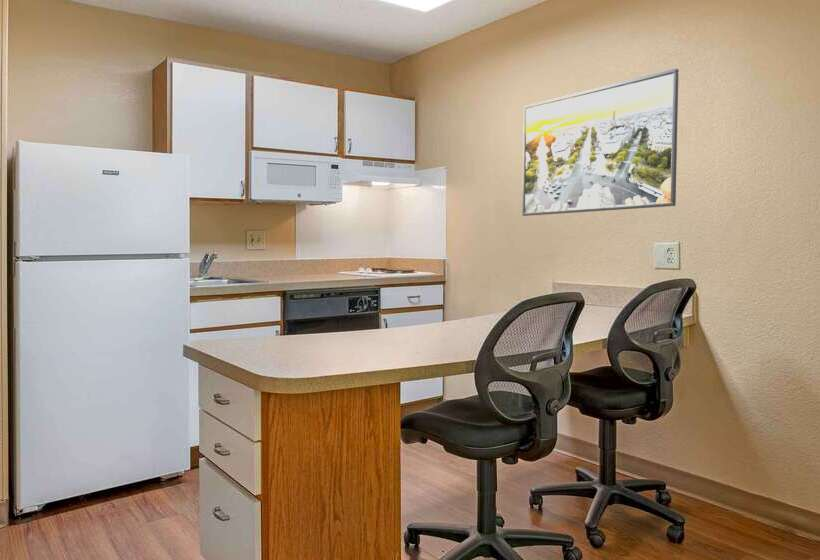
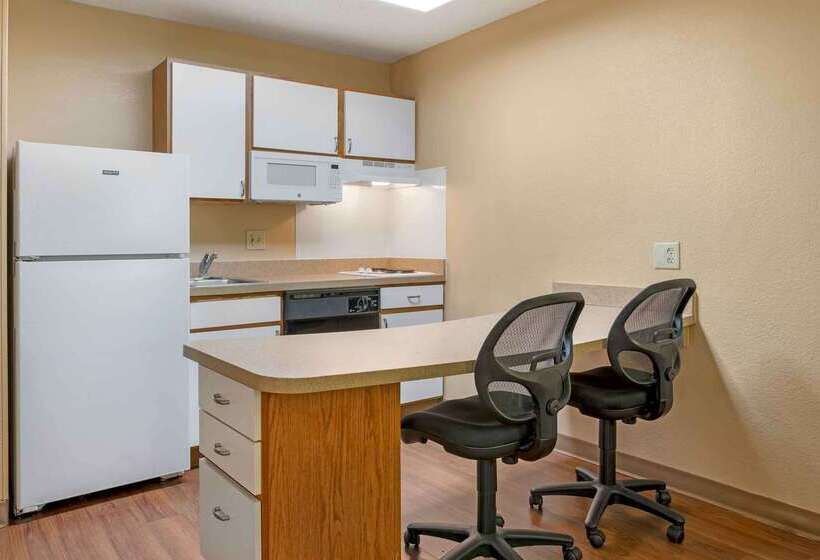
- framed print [521,68,680,217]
